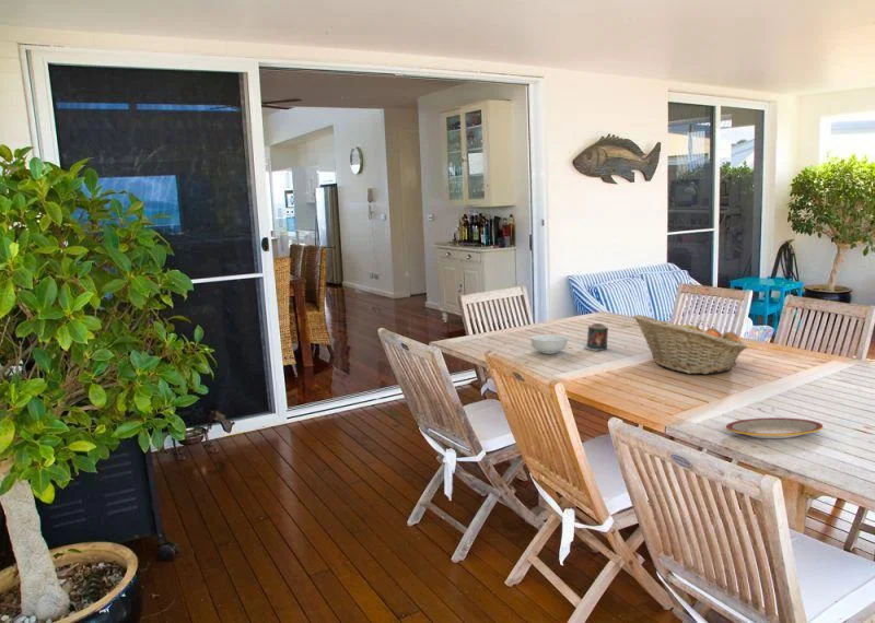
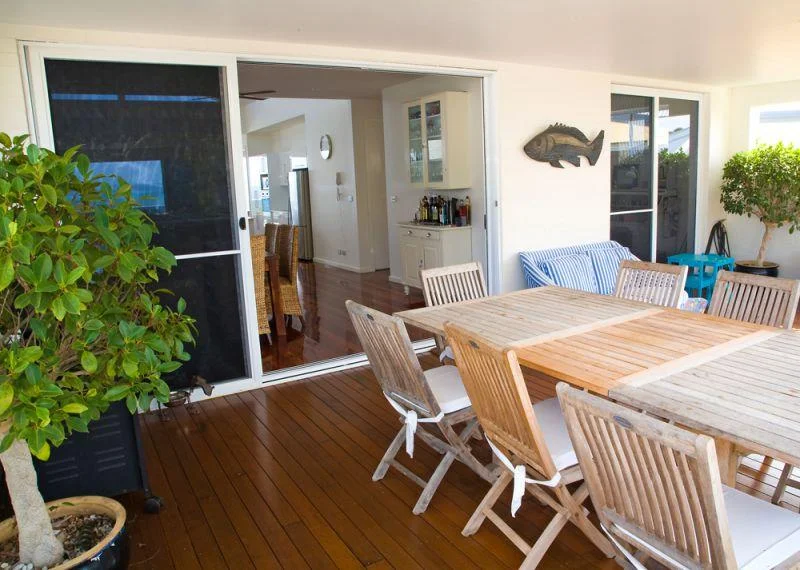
- cereal bowl [530,333,569,355]
- plate [725,416,824,439]
- candle [583,322,609,352]
- fruit basket [632,314,748,375]
